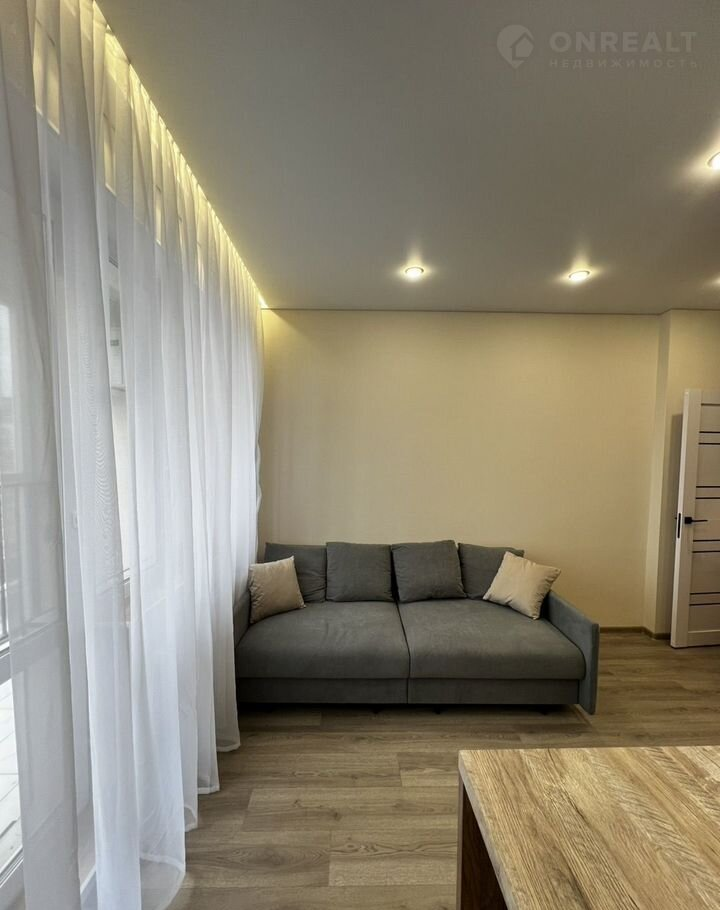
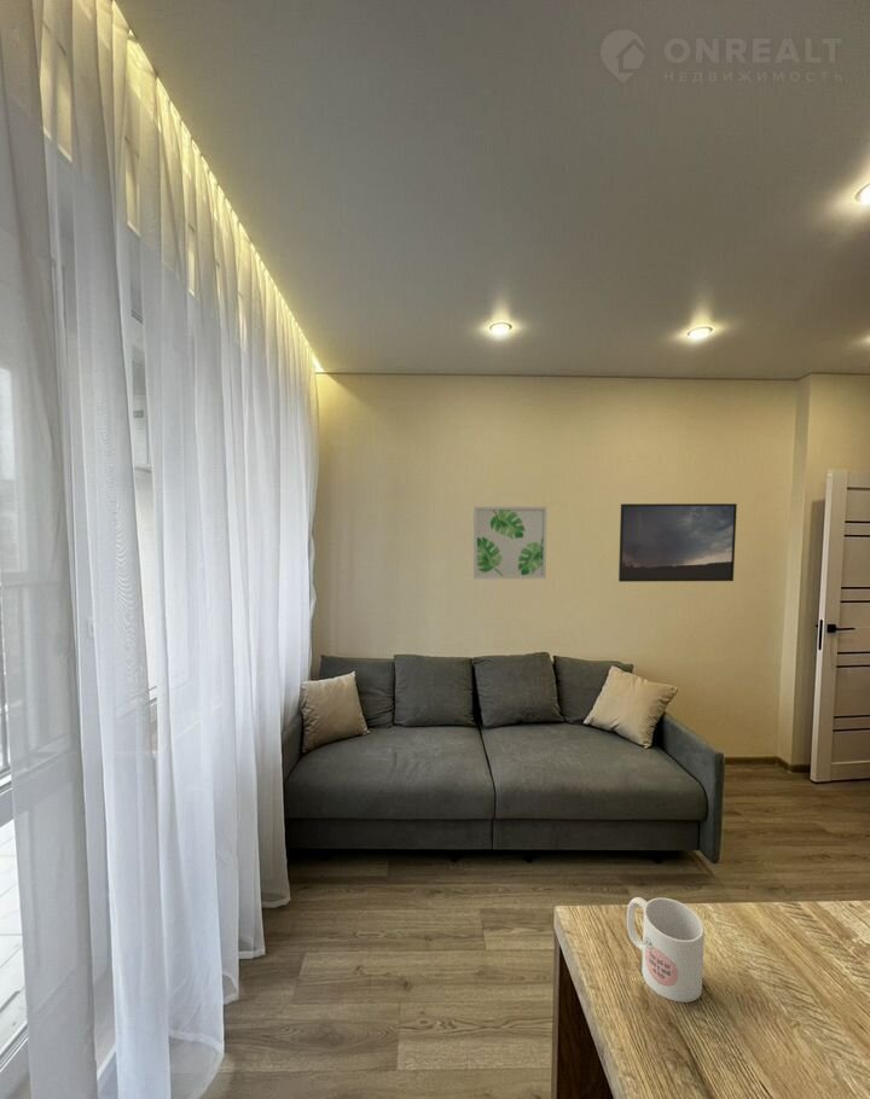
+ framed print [617,502,738,583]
+ mug [626,896,706,1004]
+ wall art [472,506,549,580]
